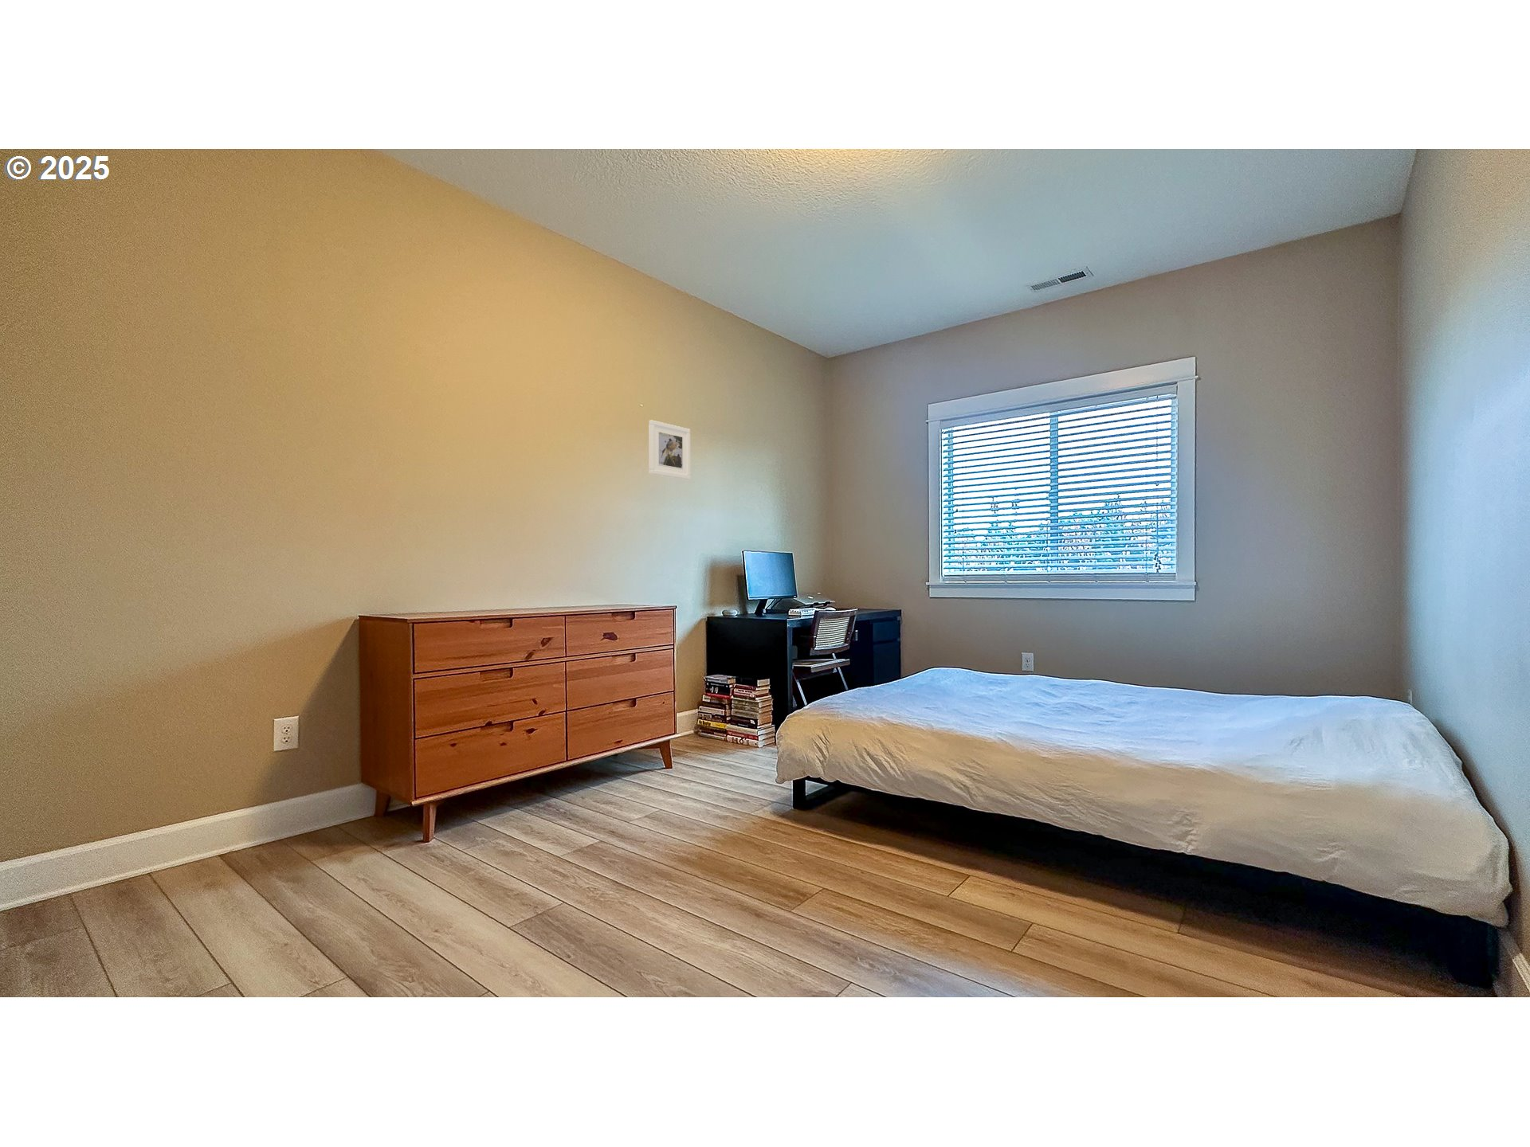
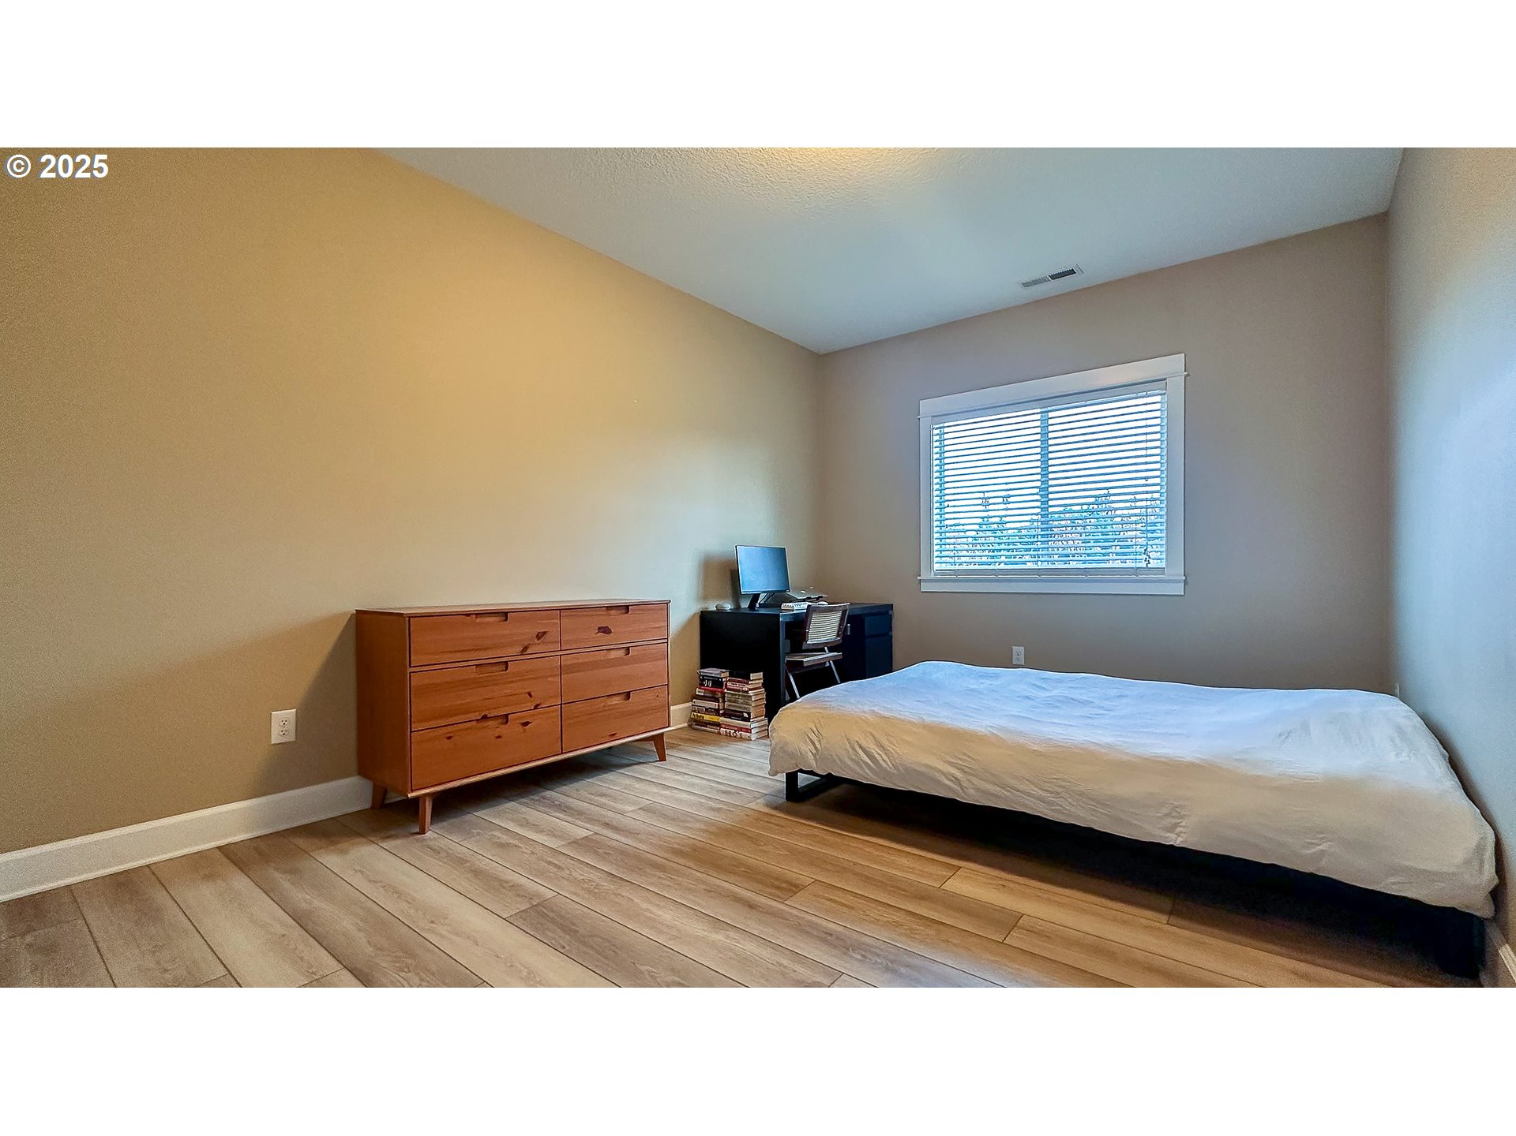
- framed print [648,419,690,481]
